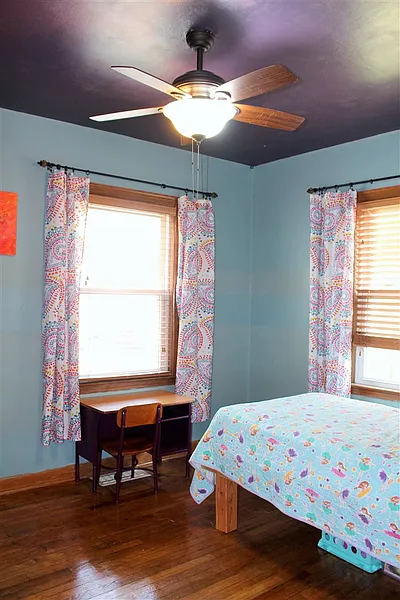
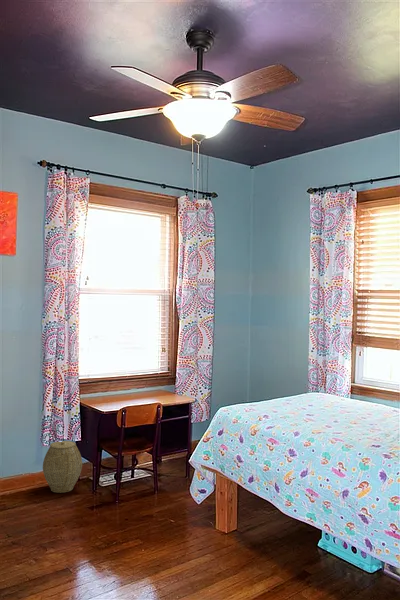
+ woven basket [42,440,83,494]
